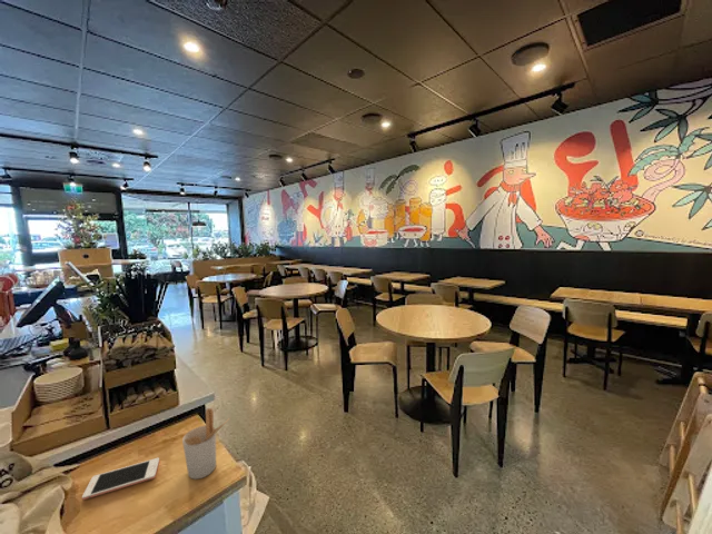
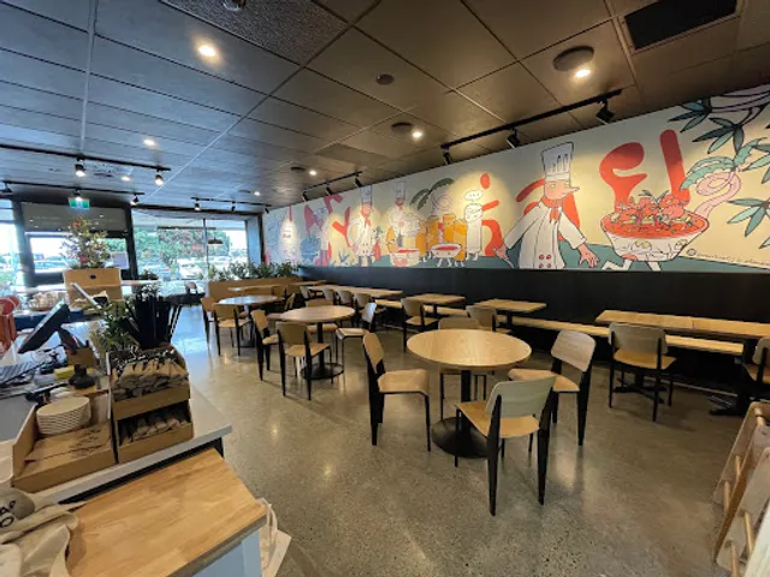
- cell phone [81,457,160,501]
- utensil holder [181,407,231,481]
